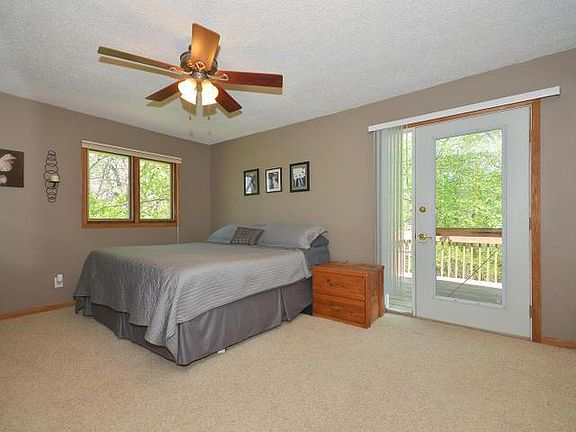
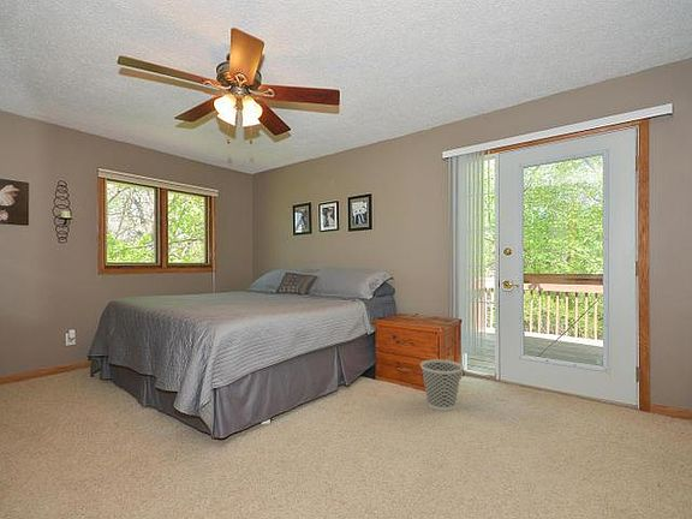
+ wastebasket [419,358,464,412]
